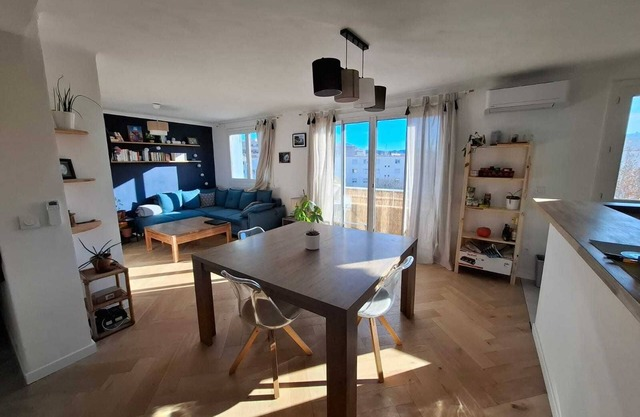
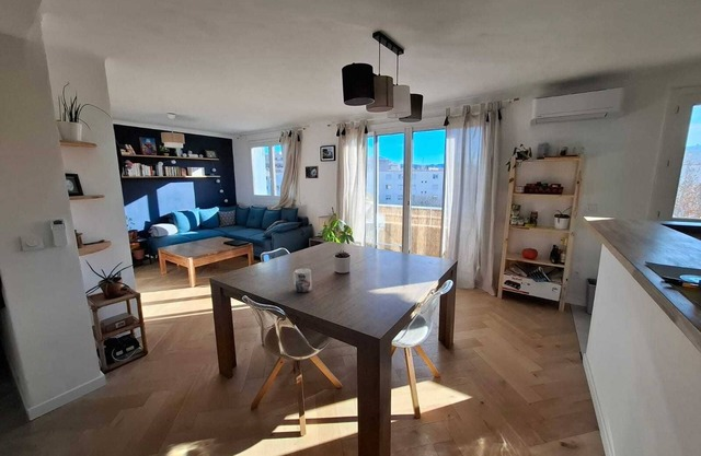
+ mug [292,268,312,293]
